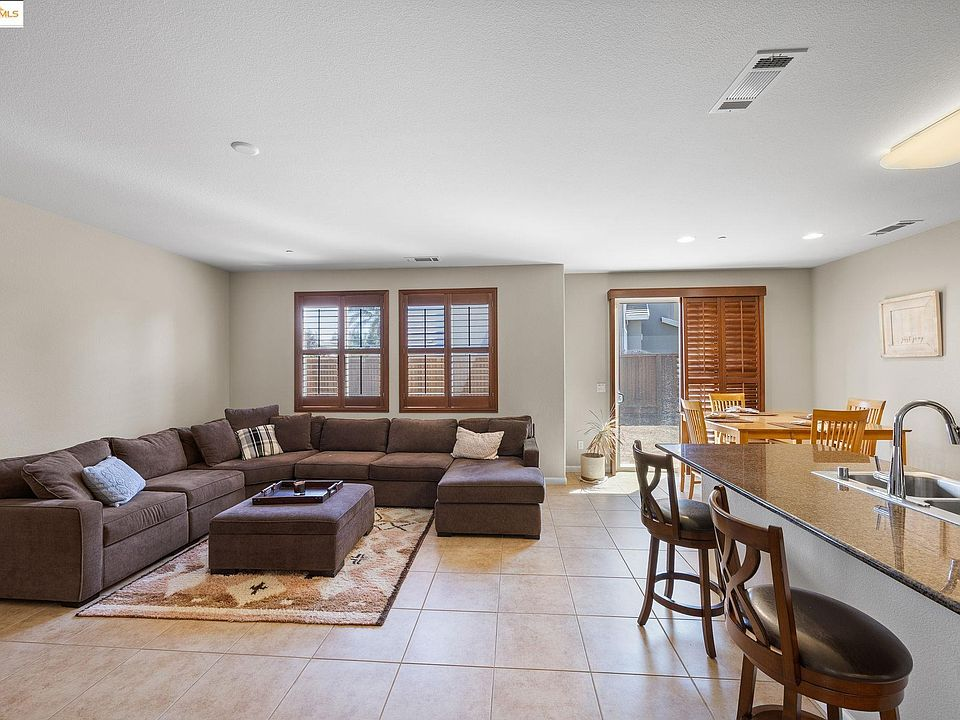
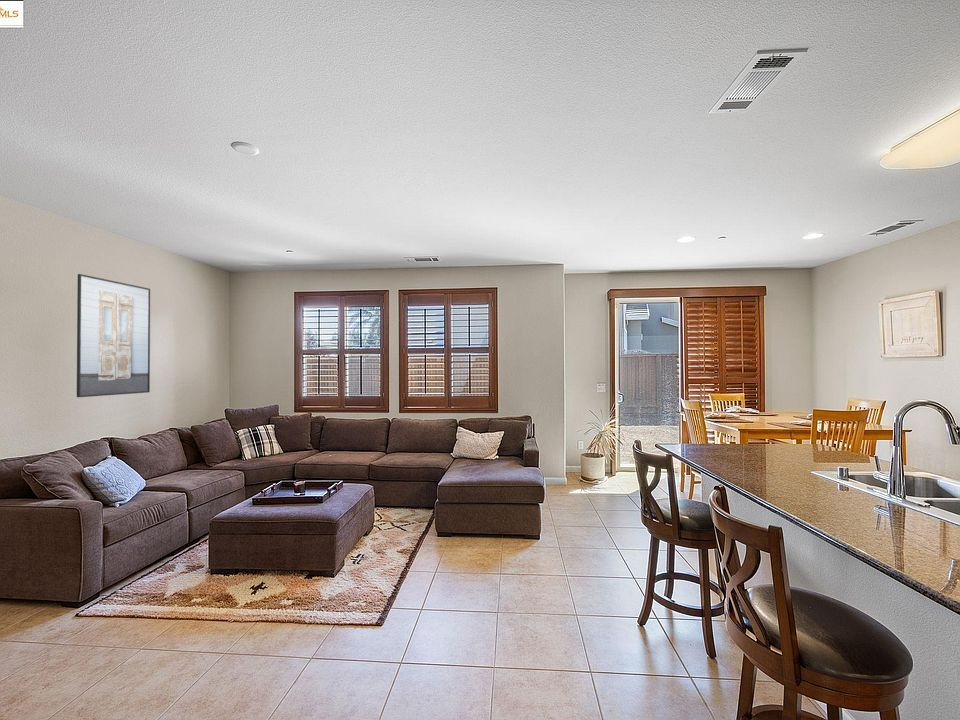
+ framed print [76,273,151,398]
